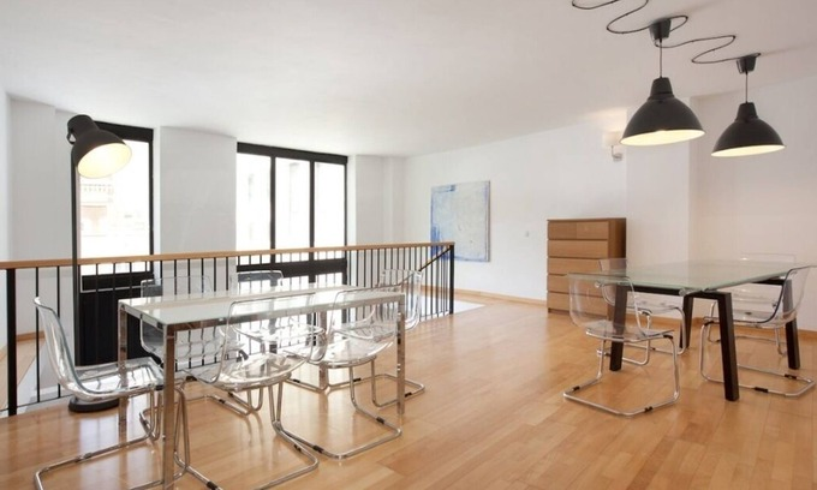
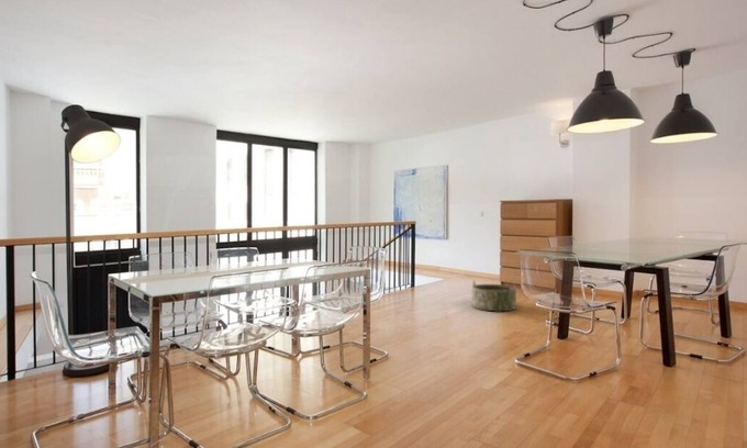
+ basket [471,279,517,312]
